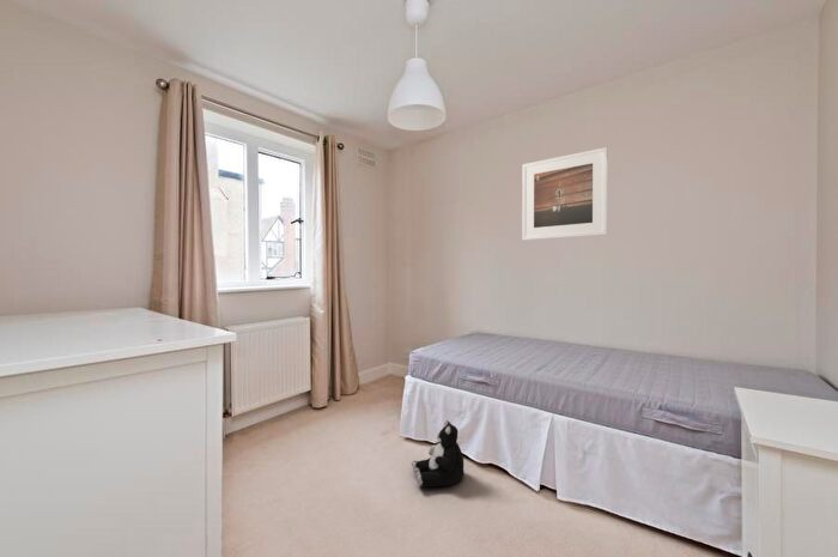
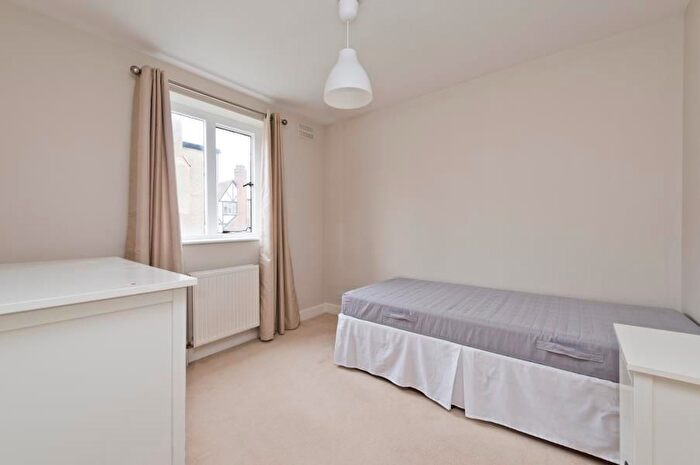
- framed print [521,146,609,242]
- plush toy [411,419,466,488]
